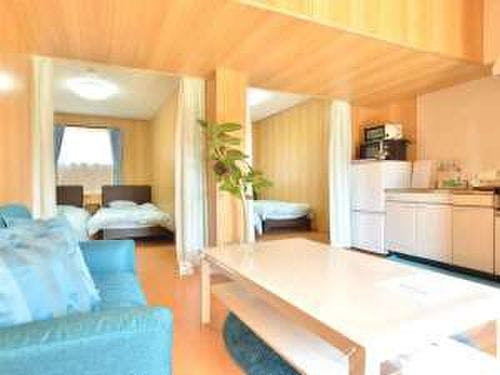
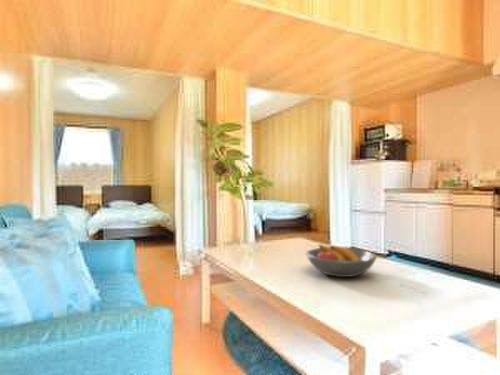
+ fruit bowl [305,244,378,278]
